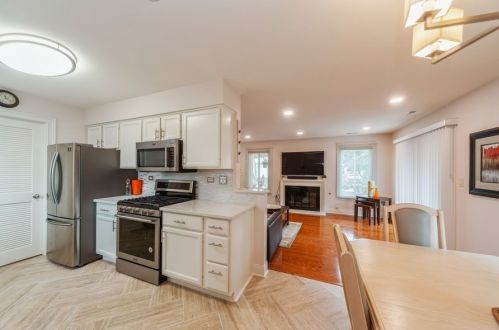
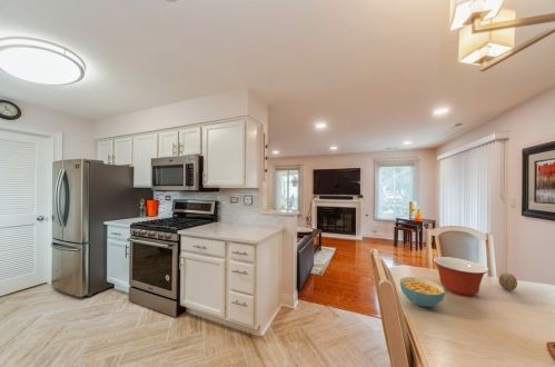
+ mixing bowl [432,256,489,297]
+ cereal bowl [399,276,446,308]
+ decorative egg [497,271,518,291]
